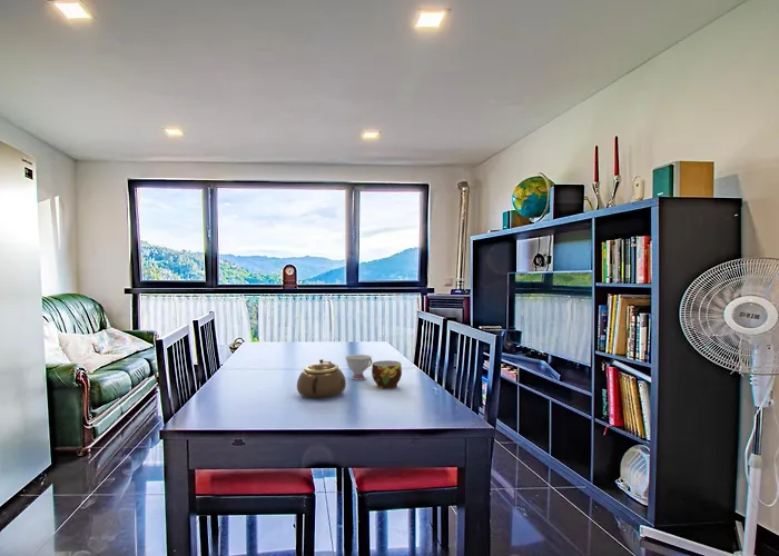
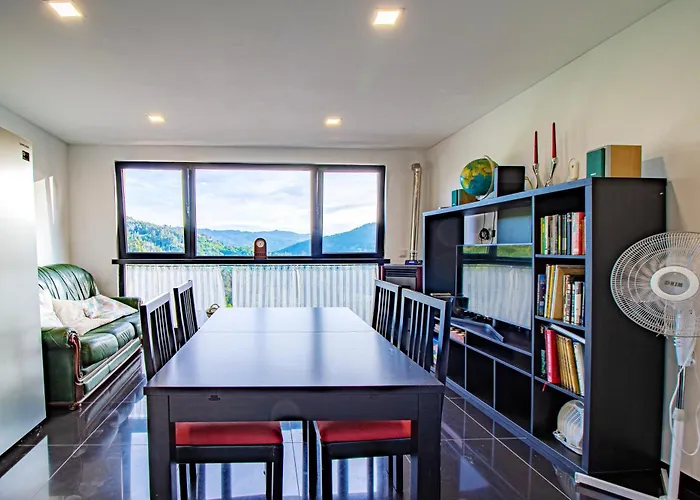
- cup [371,359,403,390]
- teapot [296,358,347,399]
- teacup [344,354,373,381]
